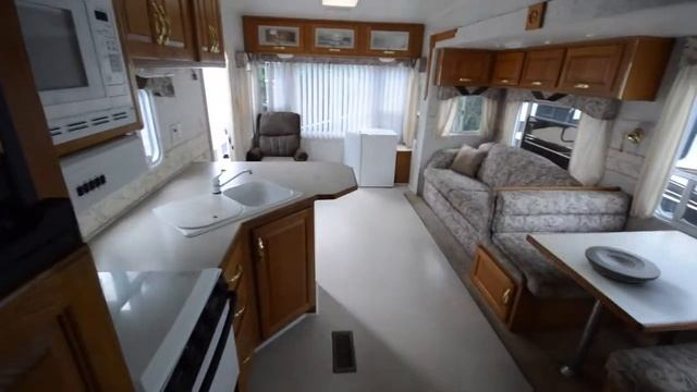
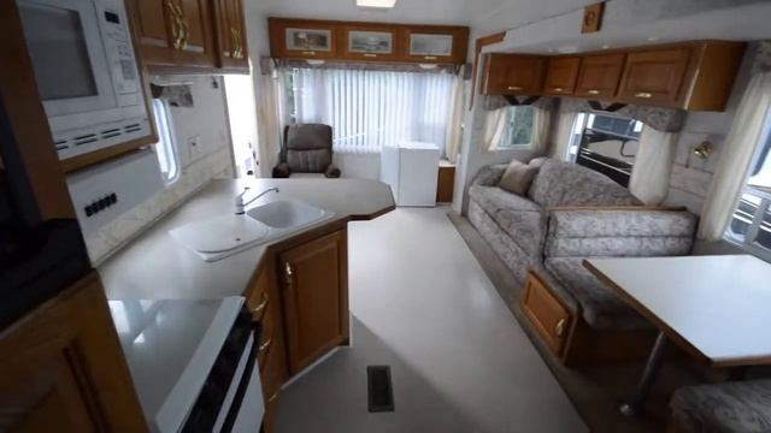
- plate [584,245,662,284]
